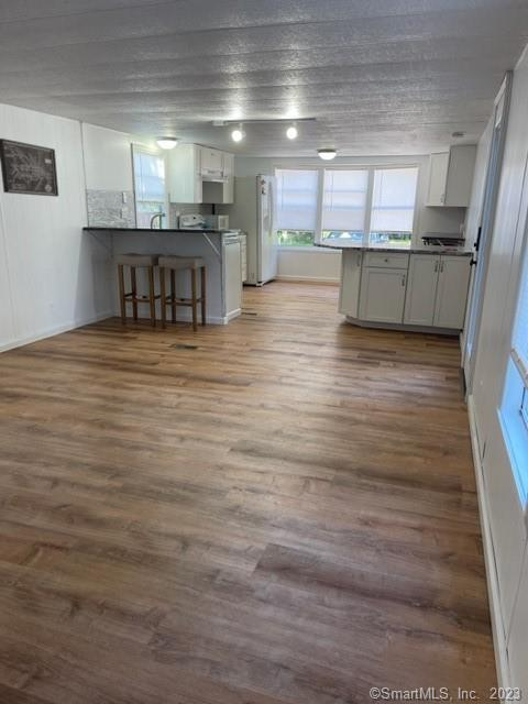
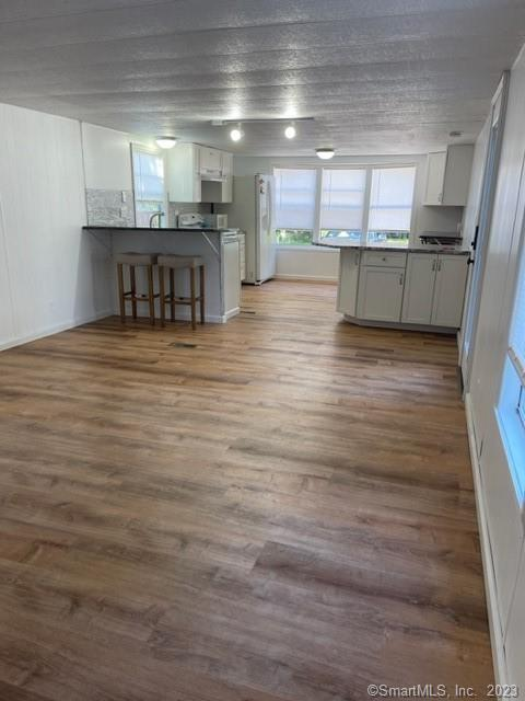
- wall art [0,138,59,198]
